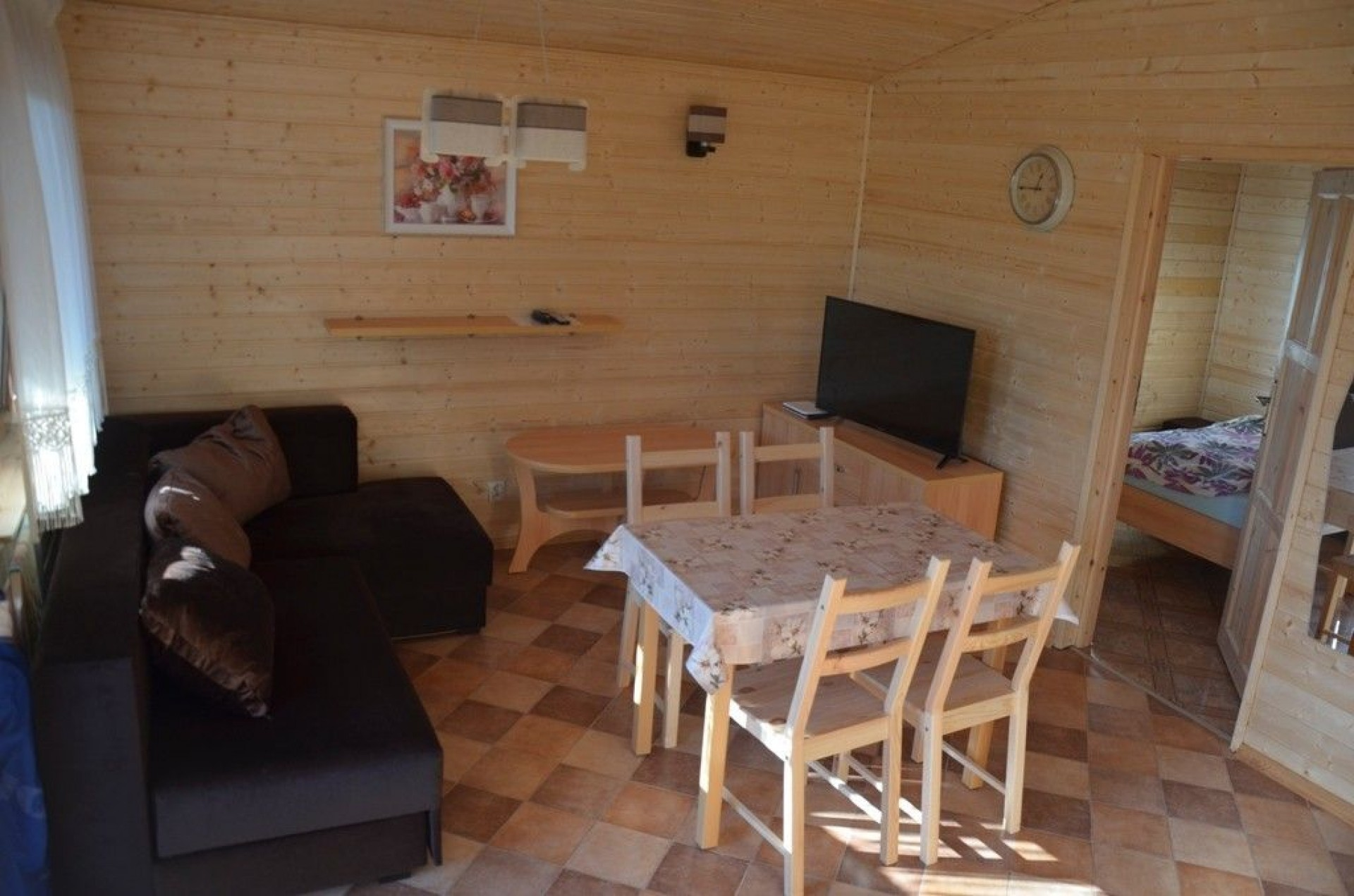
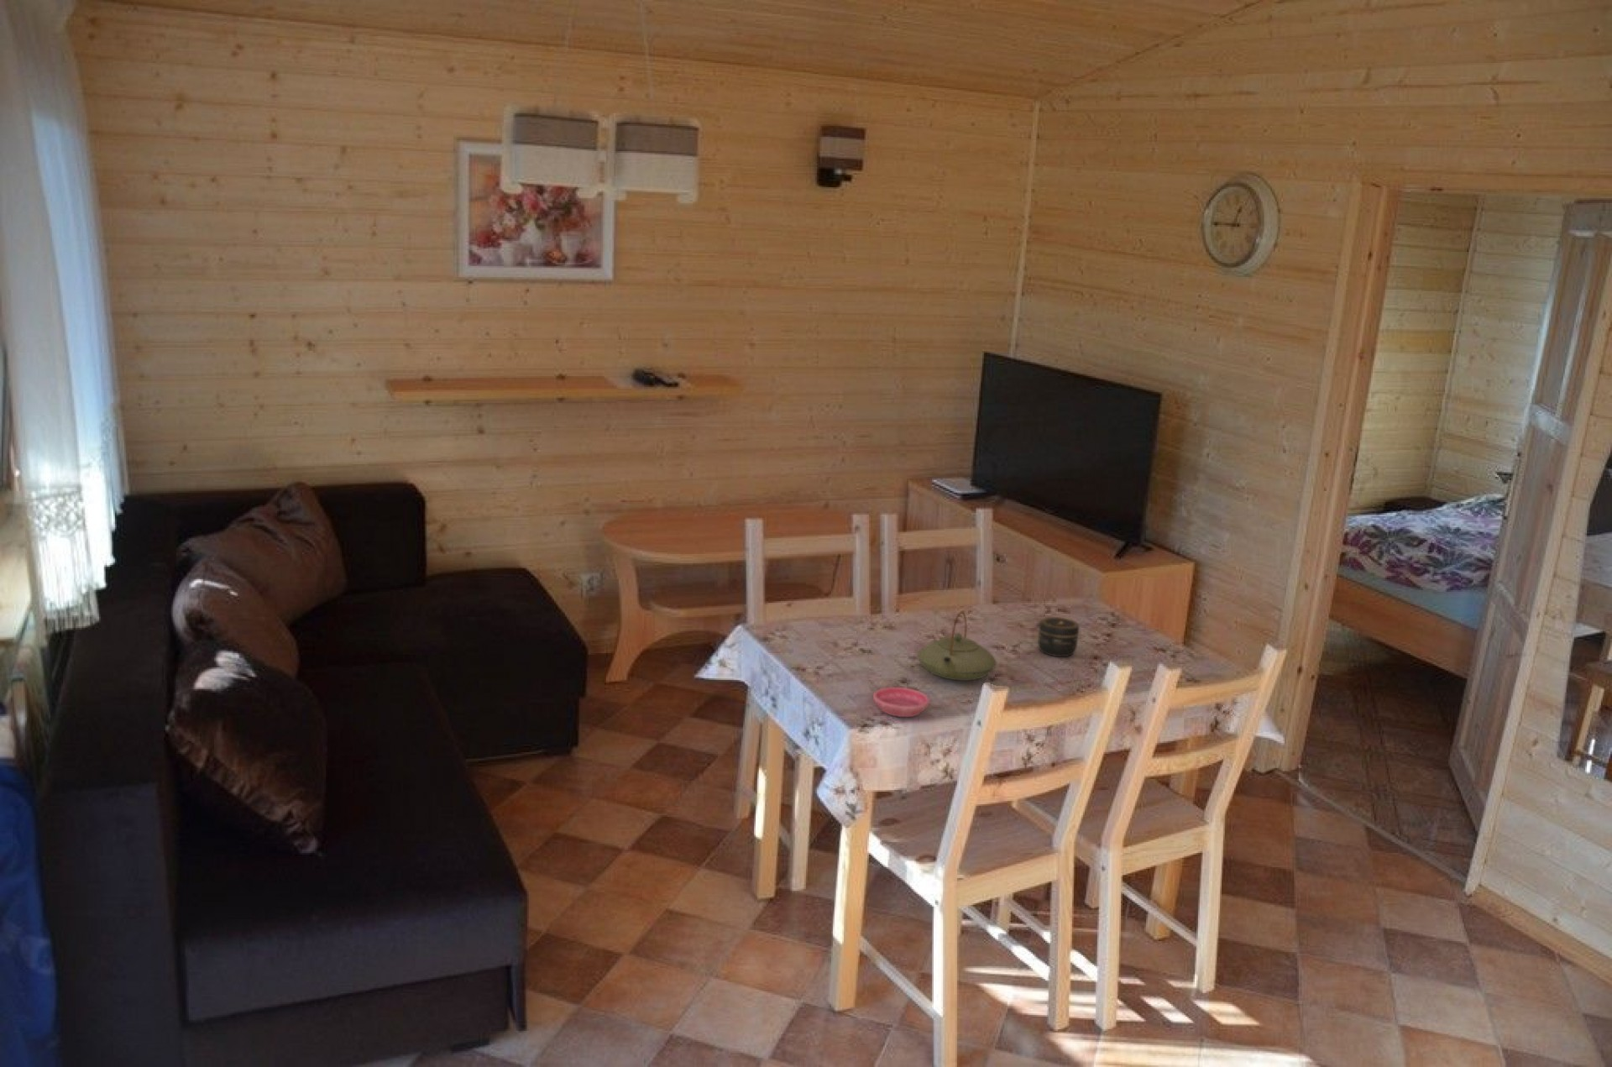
+ teapot [917,611,998,681]
+ jar [1037,616,1080,657]
+ saucer [873,687,930,718]
